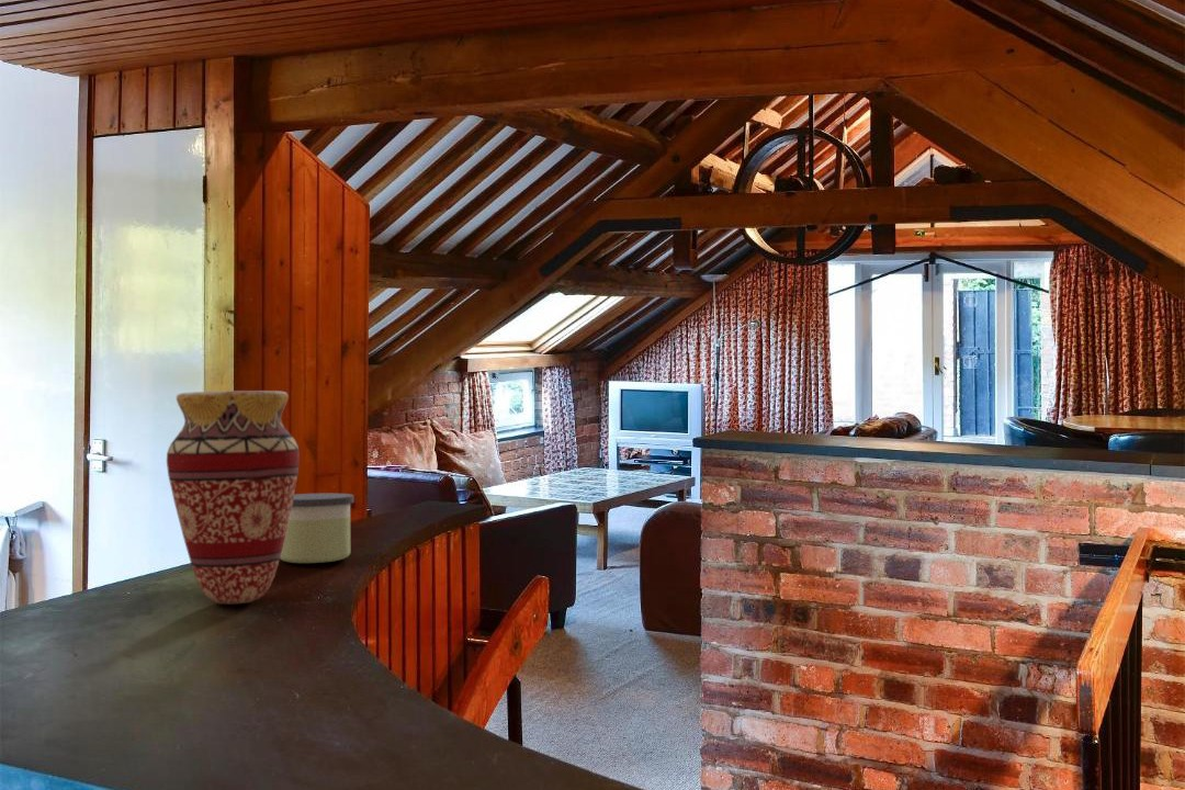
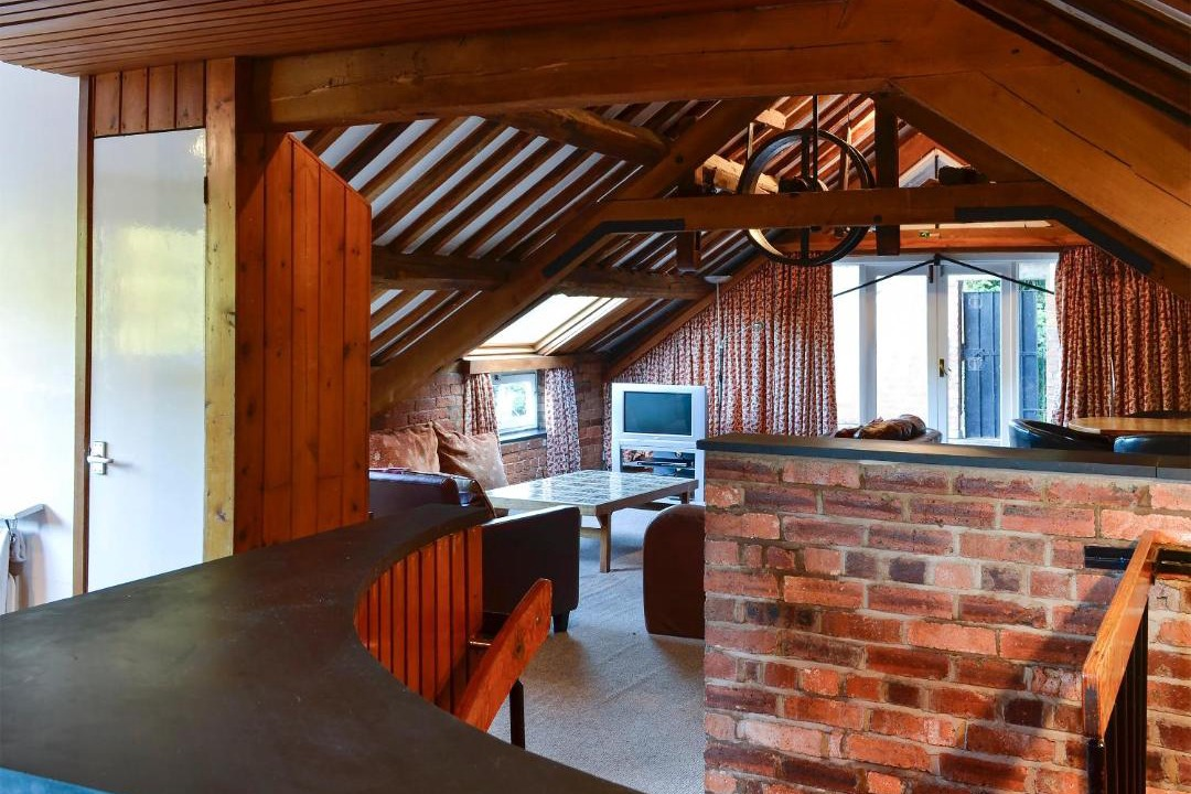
- candle [280,493,354,564]
- vase [166,390,301,606]
